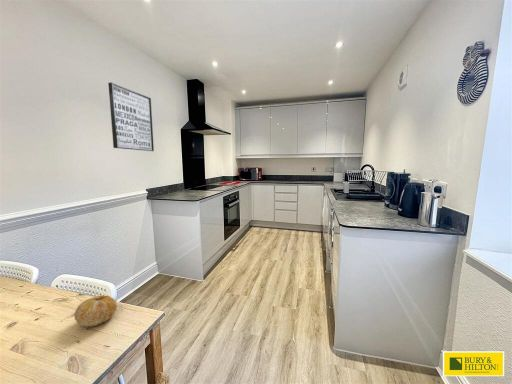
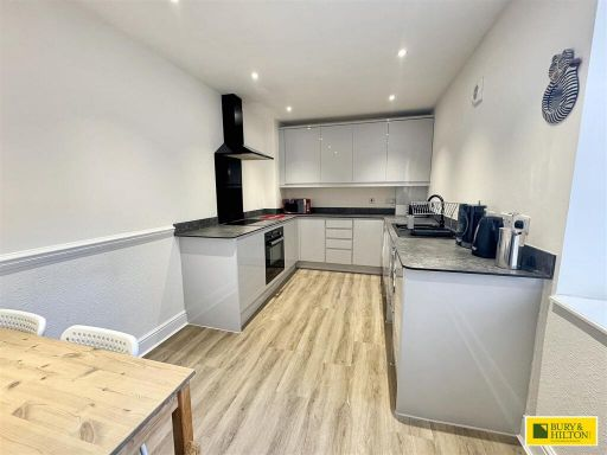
- fruit [73,294,118,327]
- wall art [107,81,155,152]
